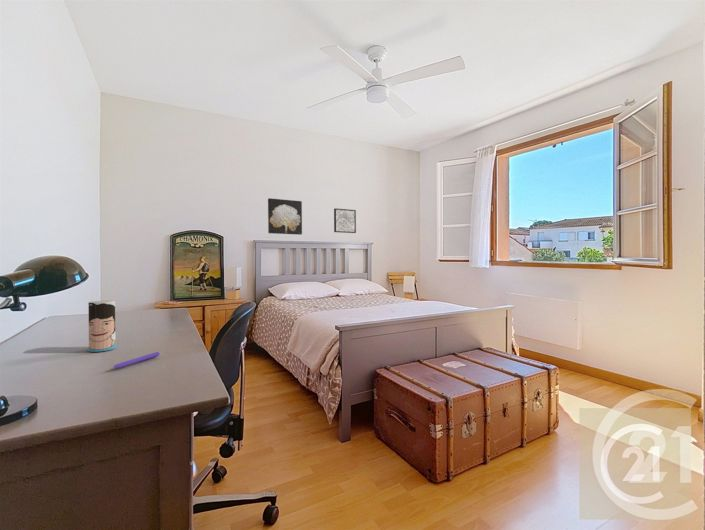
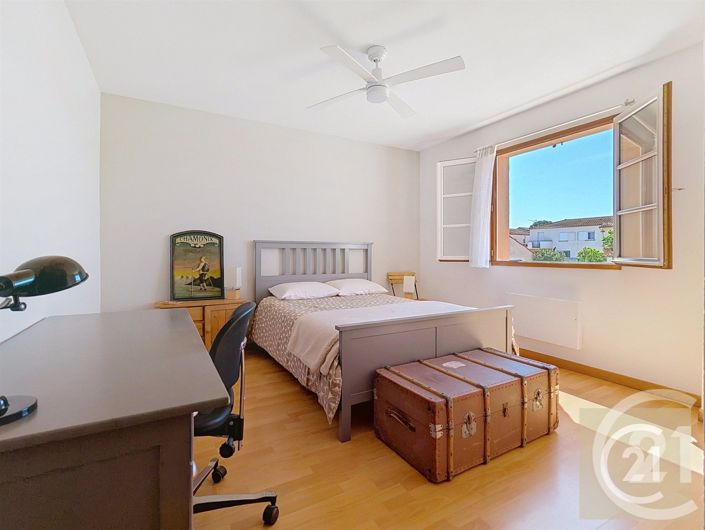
- cup [87,299,116,353]
- wall art [333,207,357,234]
- pen [109,351,162,370]
- wall art [267,197,303,236]
